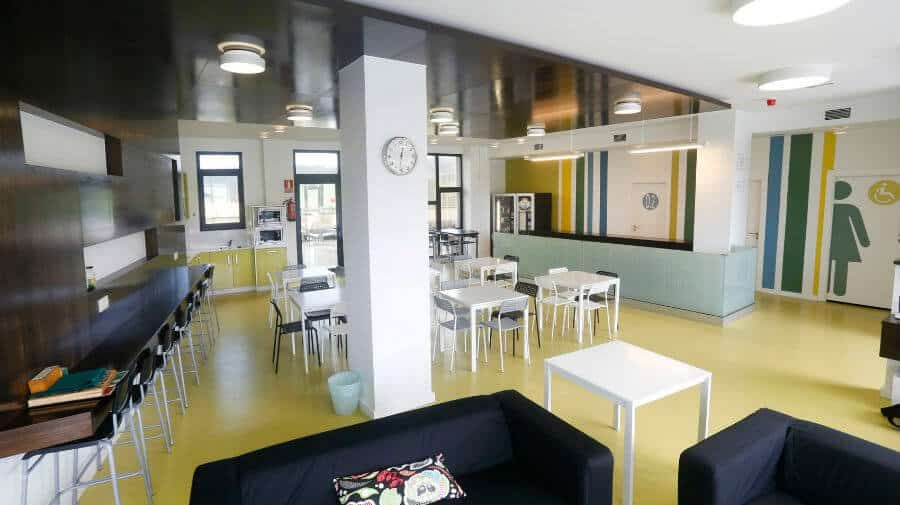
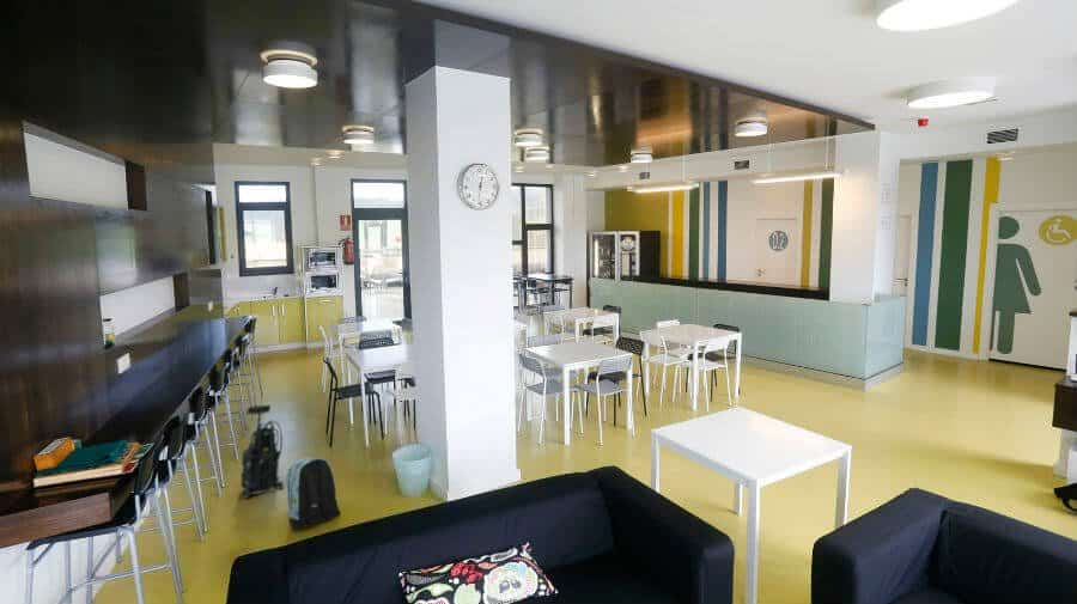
+ backpack [285,456,341,530]
+ vacuum cleaner [241,404,285,500]
